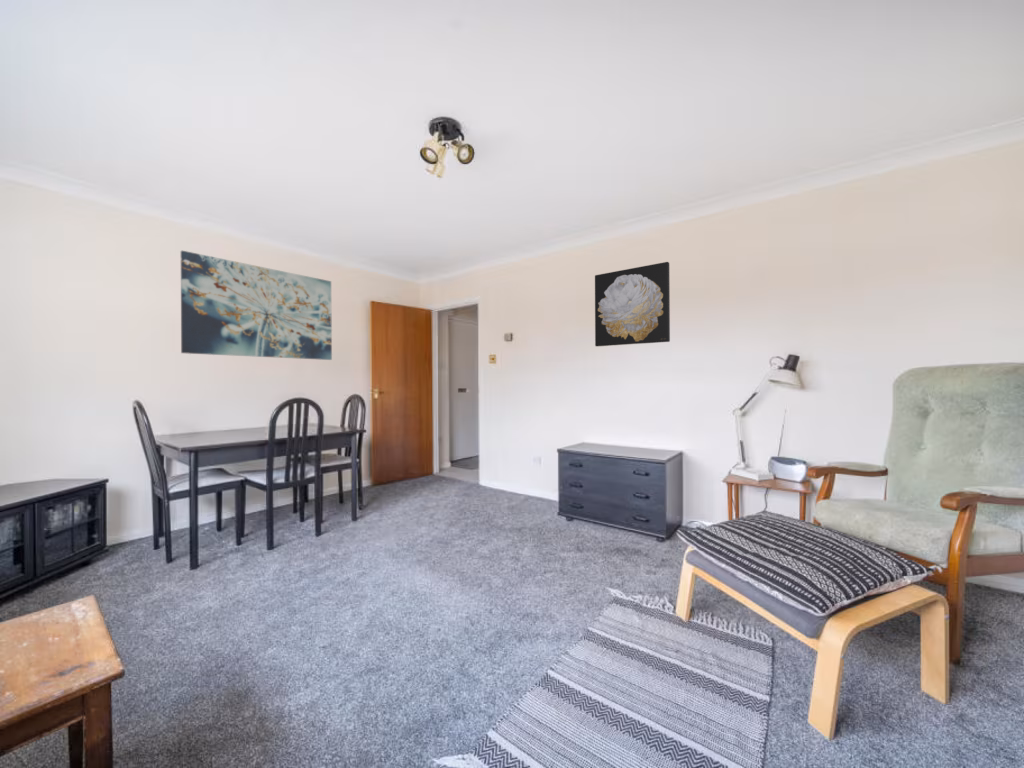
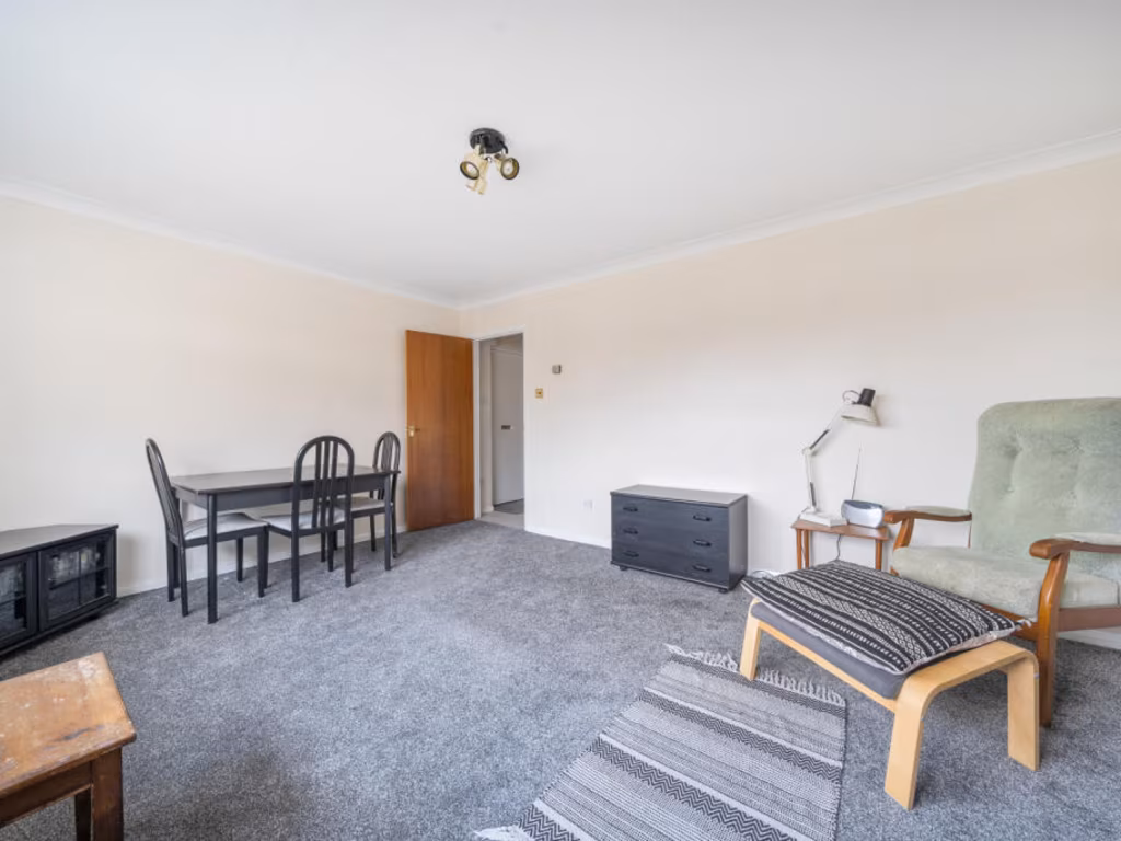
- wall art [594,261,671,348]
- wall art [180,250,333,361]
